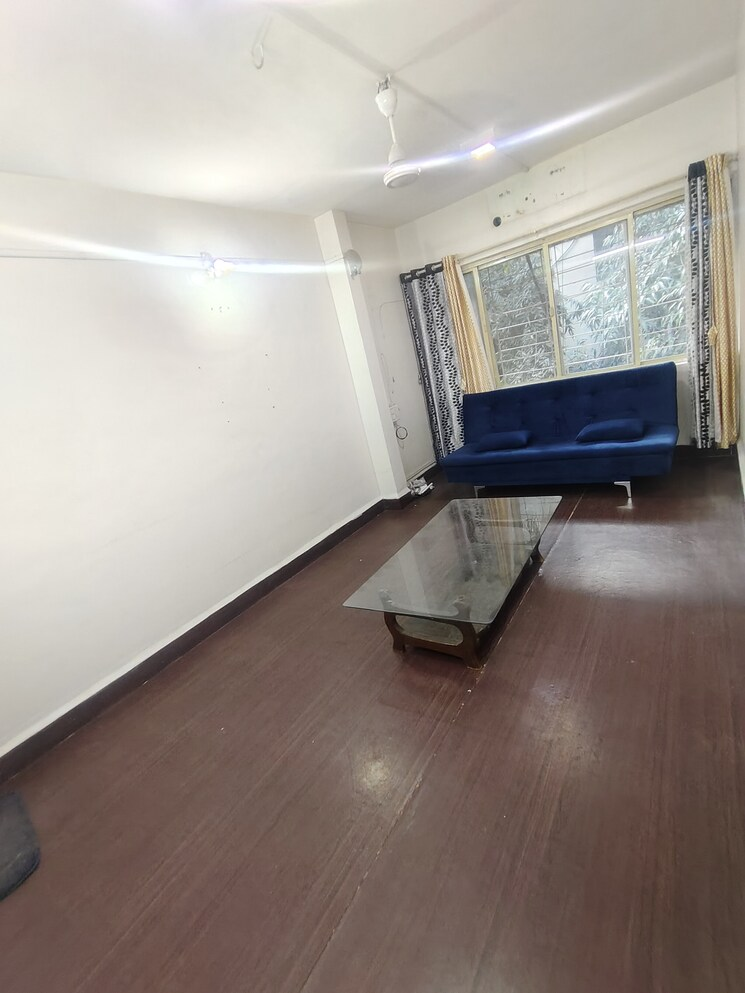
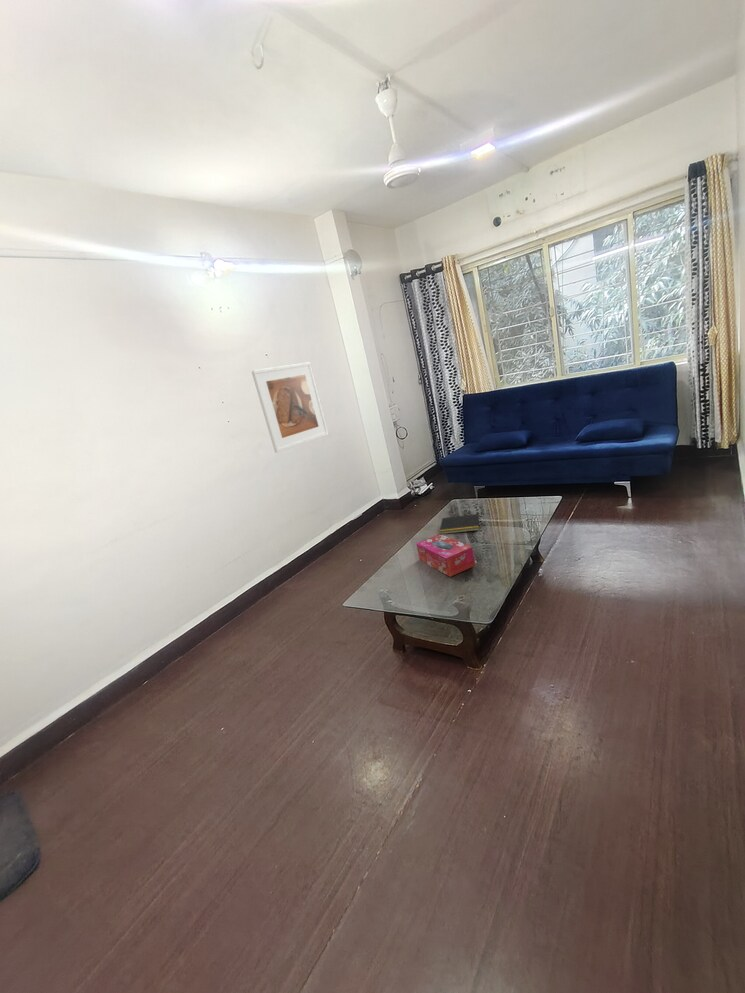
+ tissue box [415,533,476,578]
+ notepad [438,513,480,535]
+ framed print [250,361,330,454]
